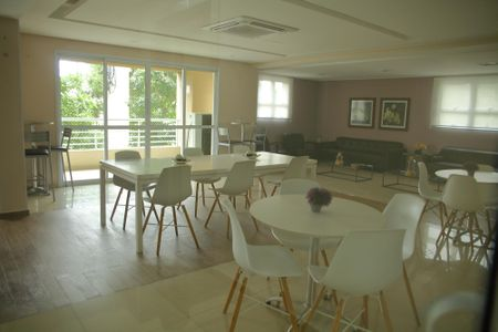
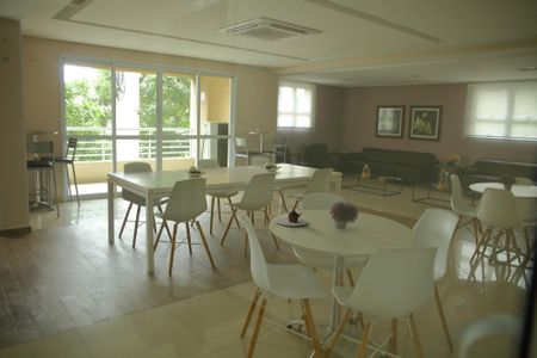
+ teapot [274,205,309,227]
